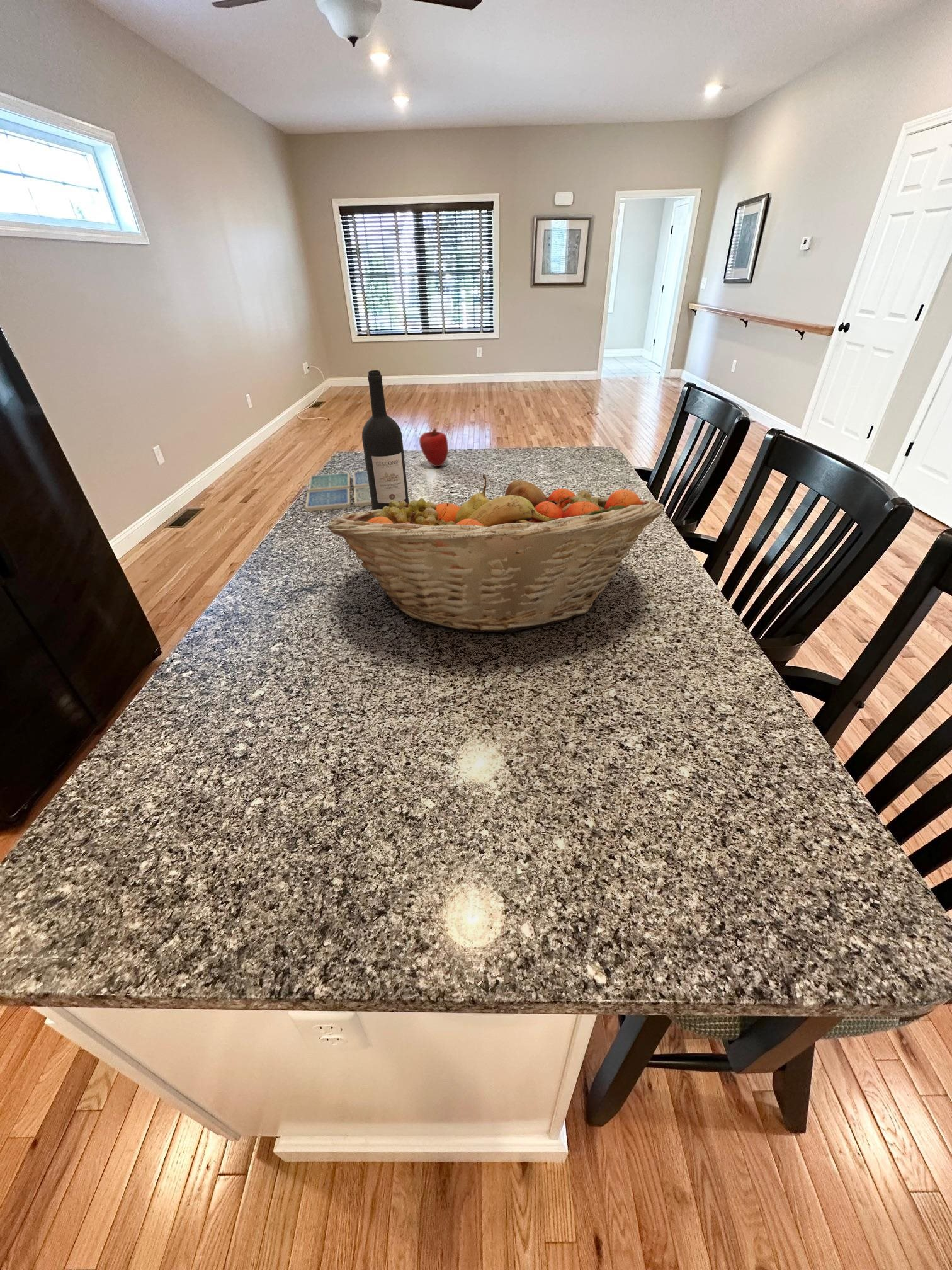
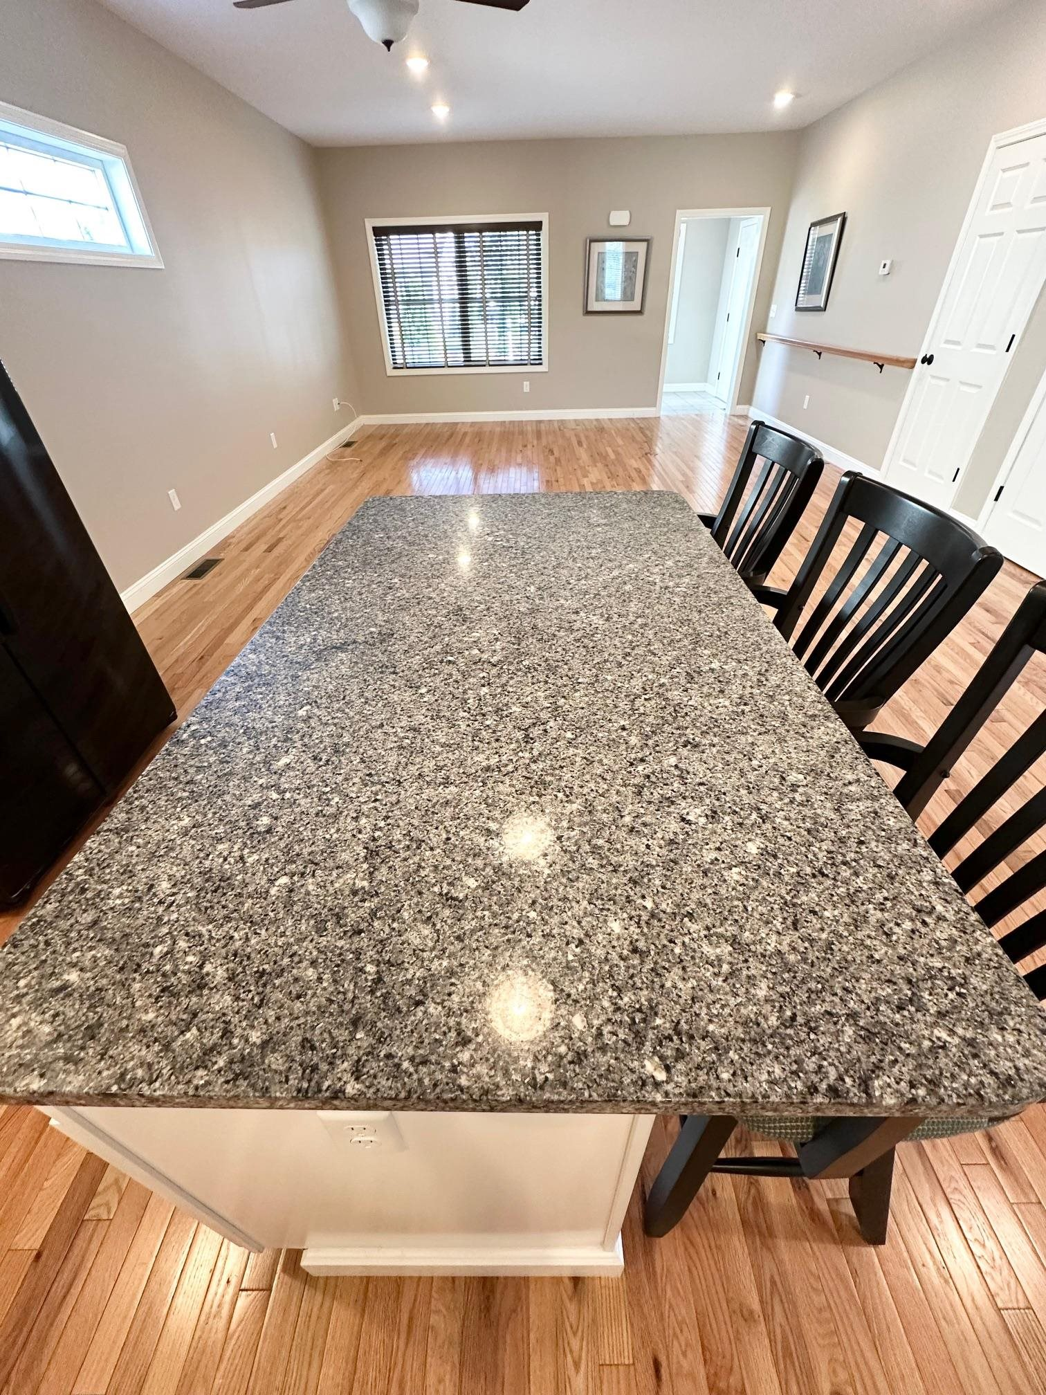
- apple [419,428,449,467]
- fruit basket [326,474,665,633]
- wine bottle [361,370,409,510]
- drink coaster [305,471,371,512]
